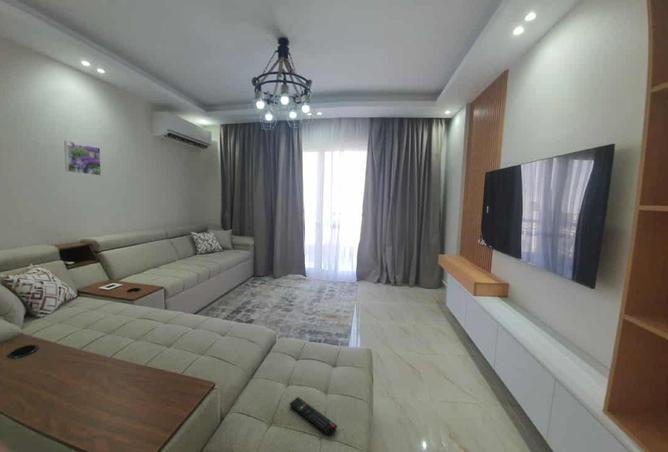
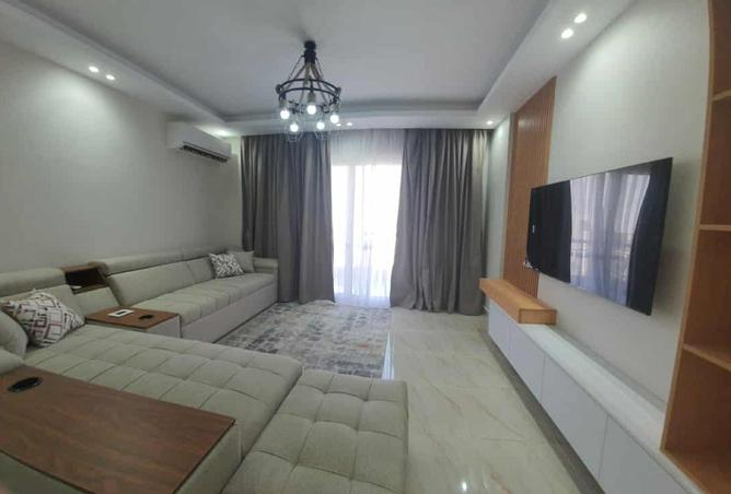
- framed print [63,140,102,177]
- remote control [288,396,338,437]
